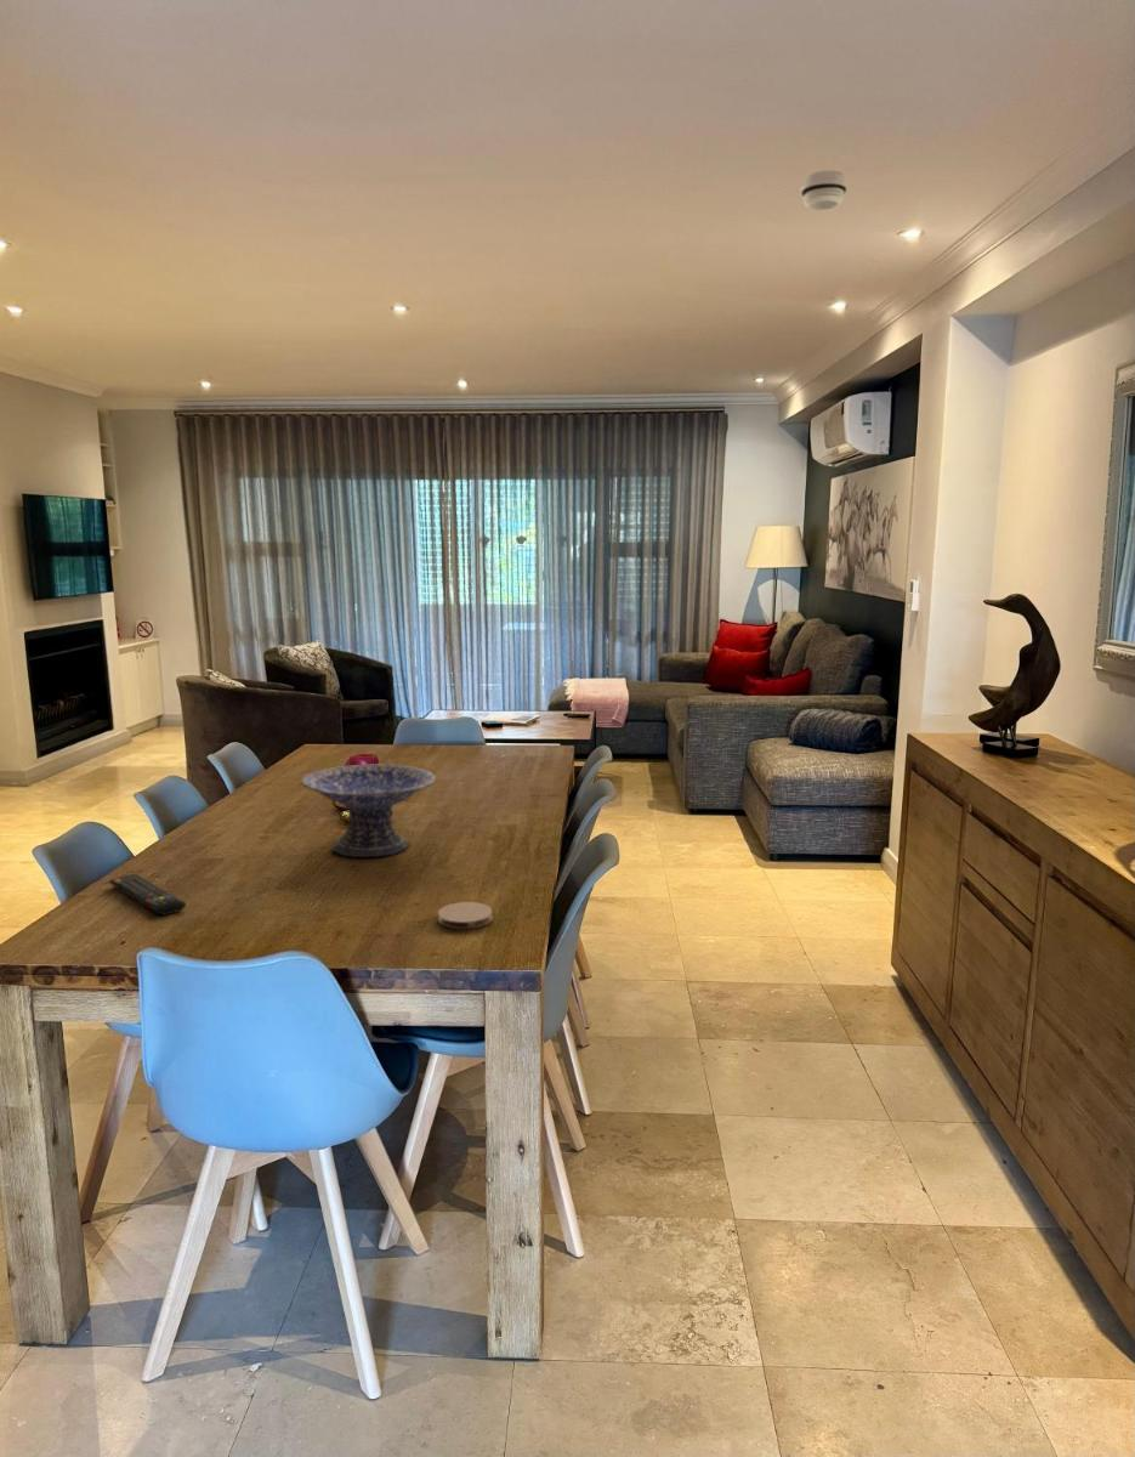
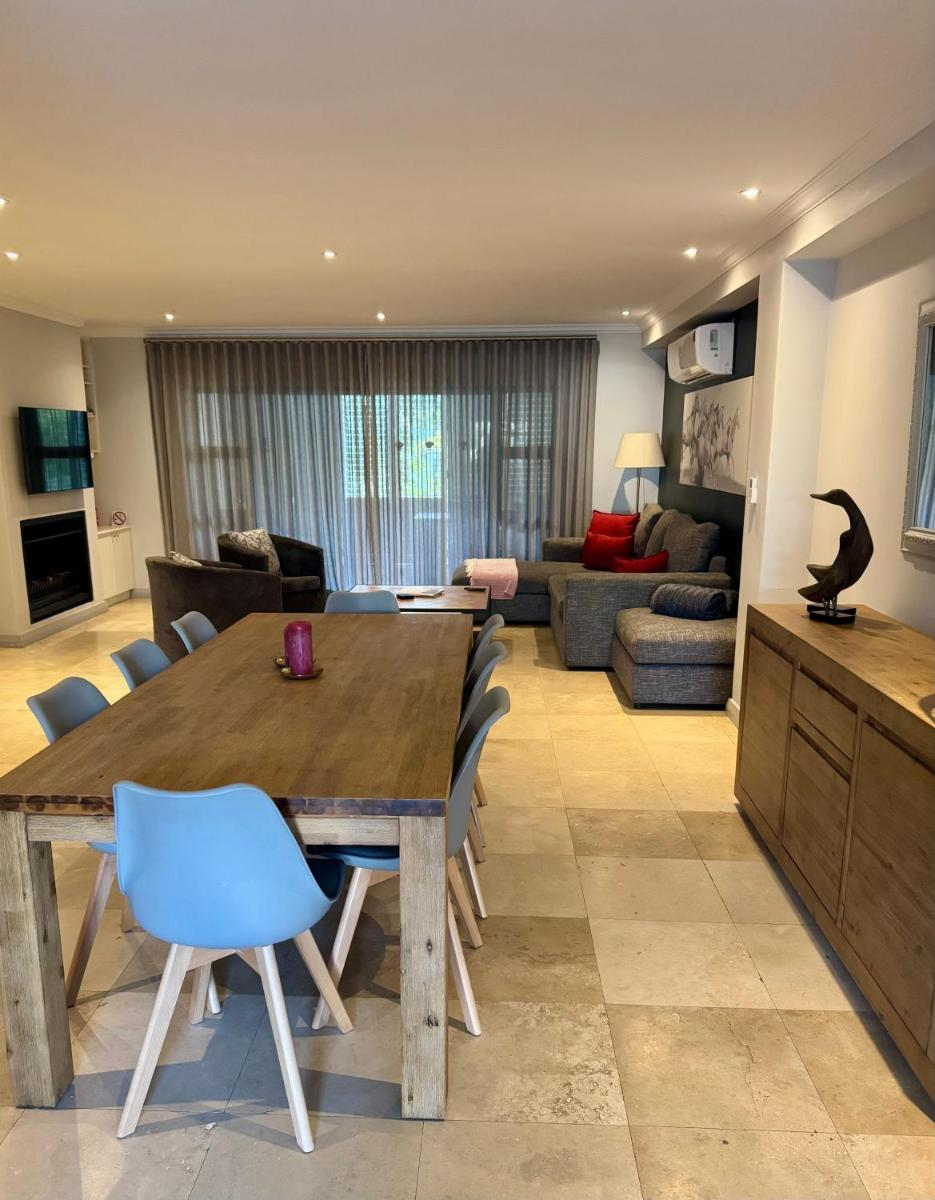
- smoke detector [800,170,849,211]
- decorative bowl [300,764,437,858]
- remote control [108,873,187,915]
- coaster [437,901,494,930]
